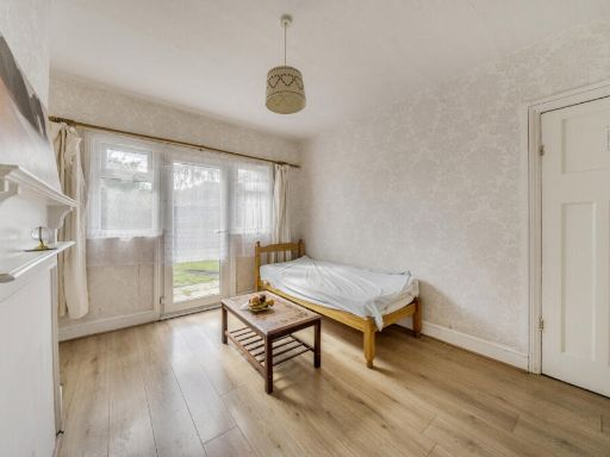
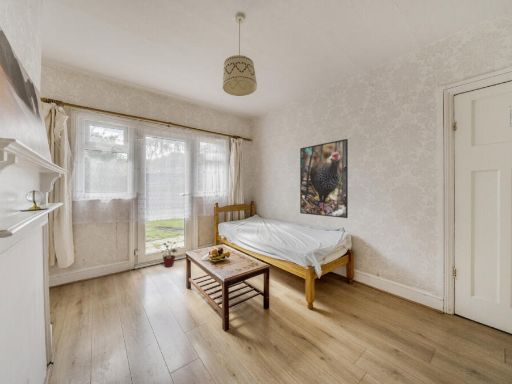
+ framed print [299,138,349,219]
+ potted plant [160,240,179,268]
